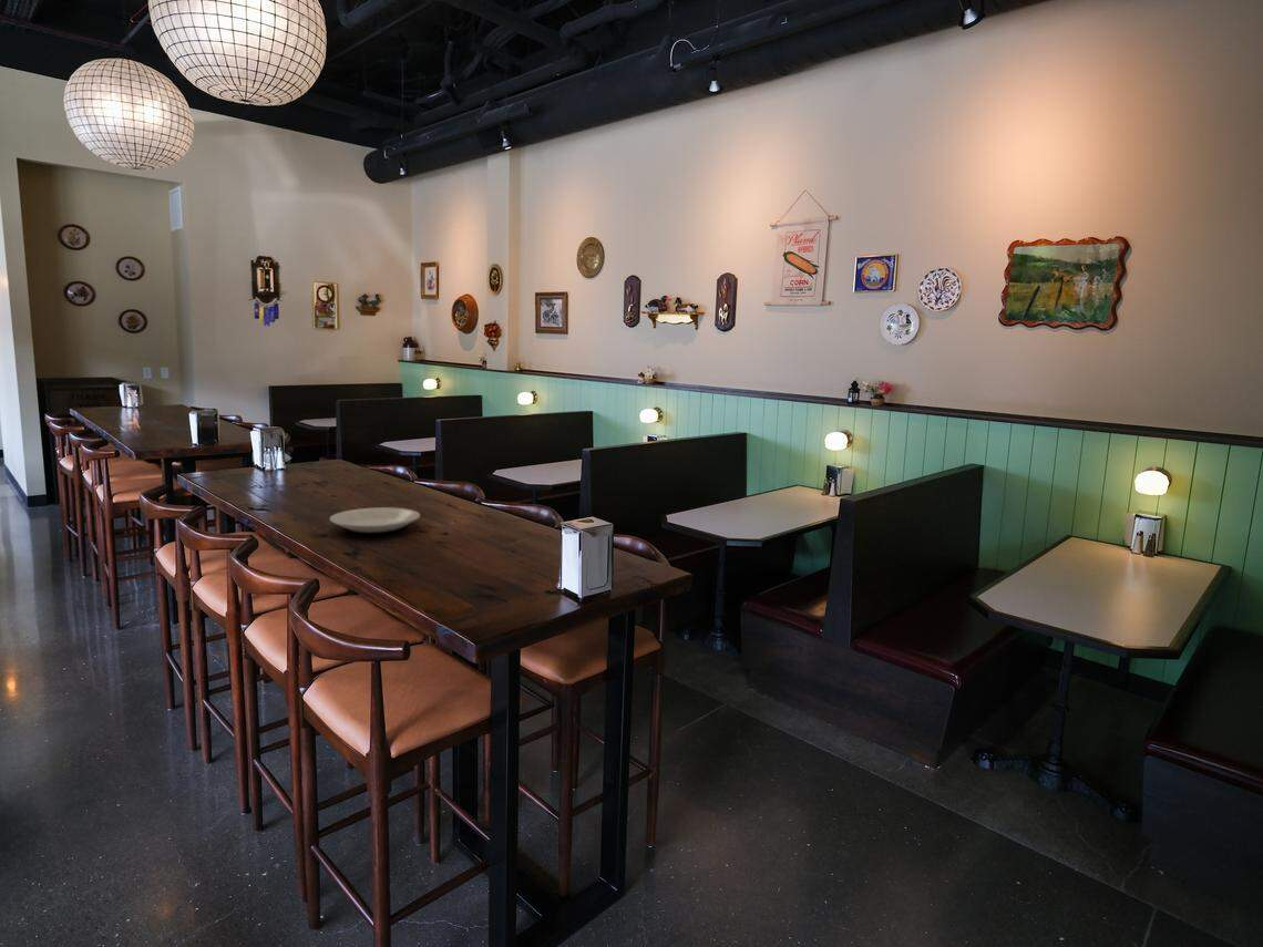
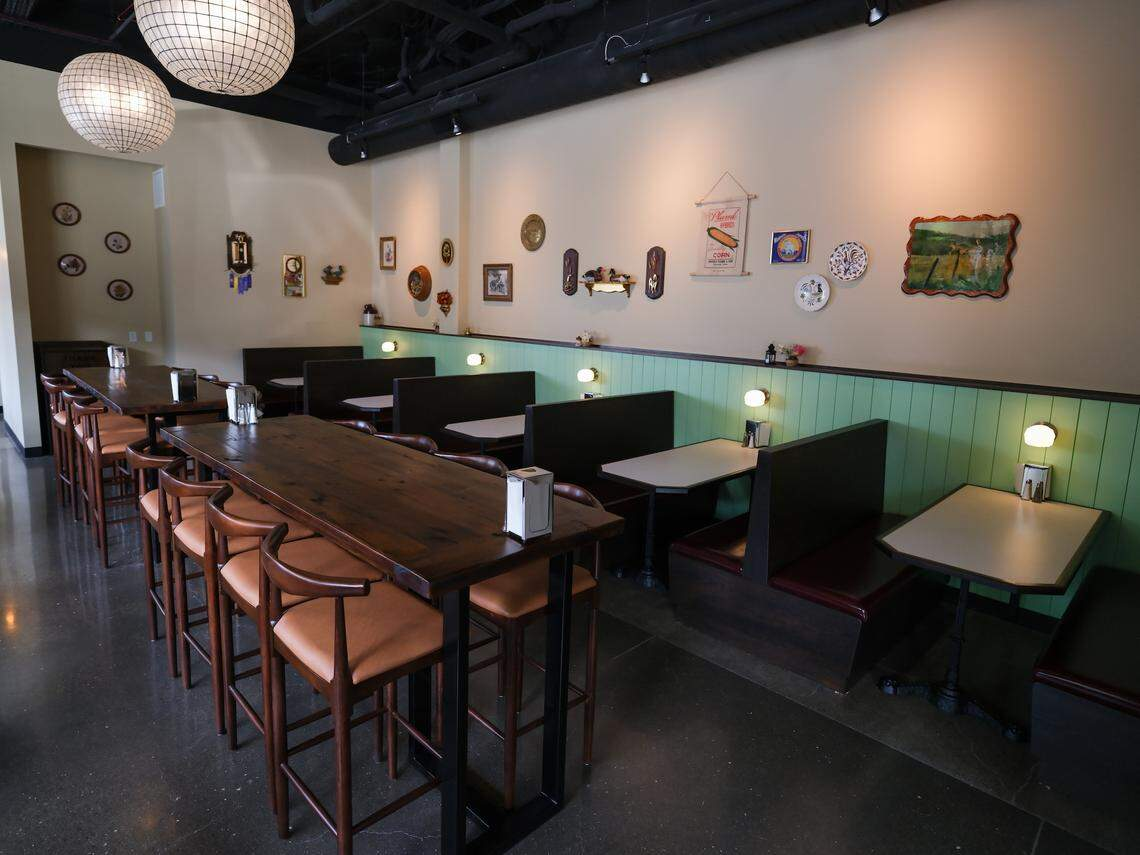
- plate [329,506,421,536]
